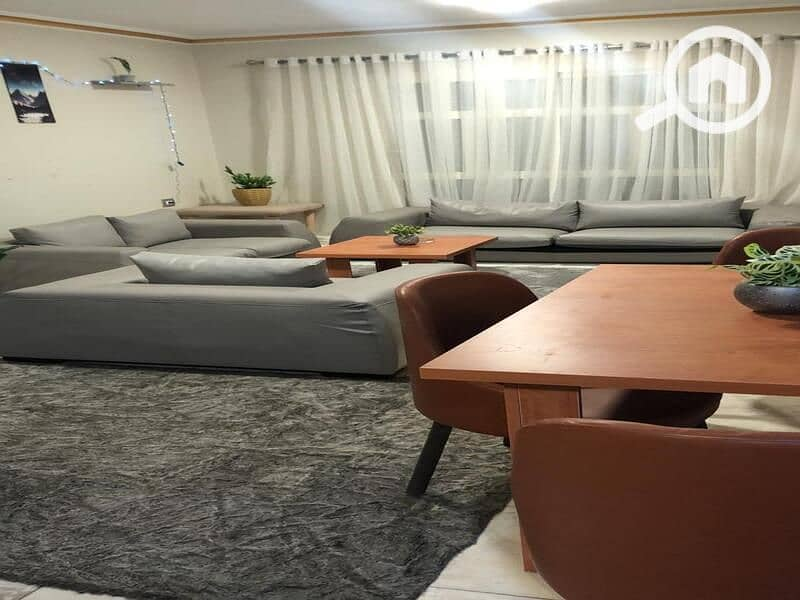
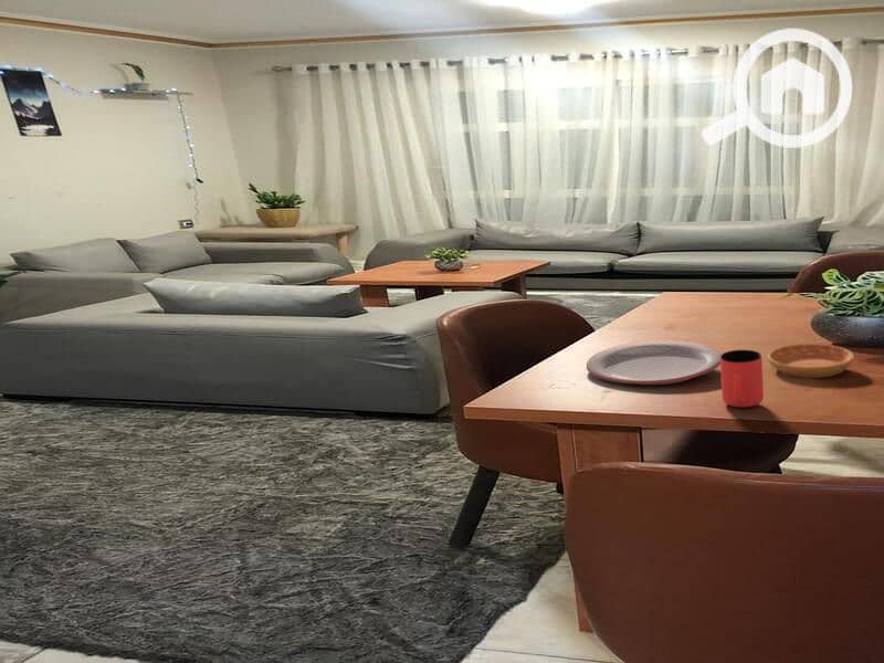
+ cup [719,349,765,409]
+ saucer [767,343,855,379]
+ plate [586,339,723,386]
